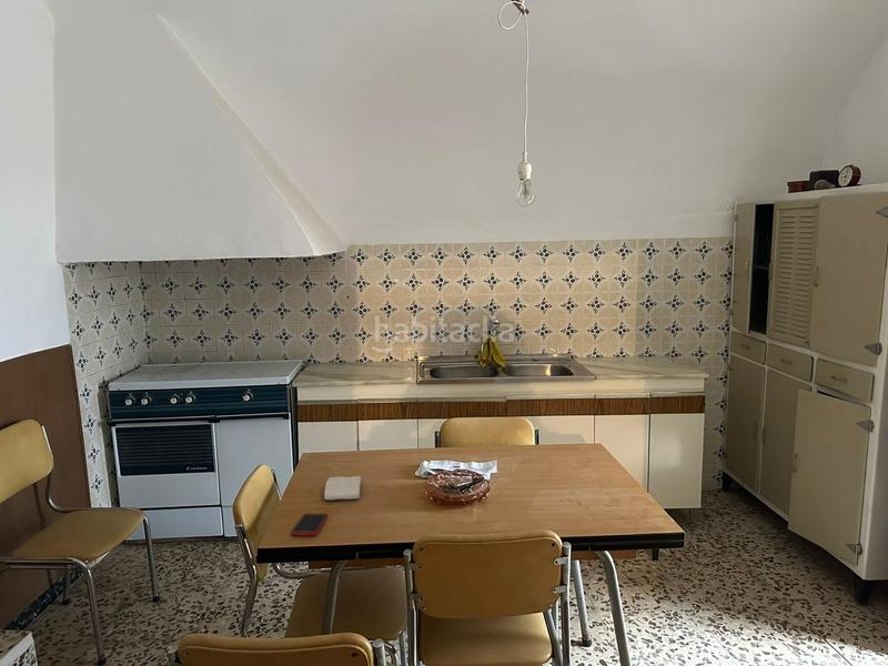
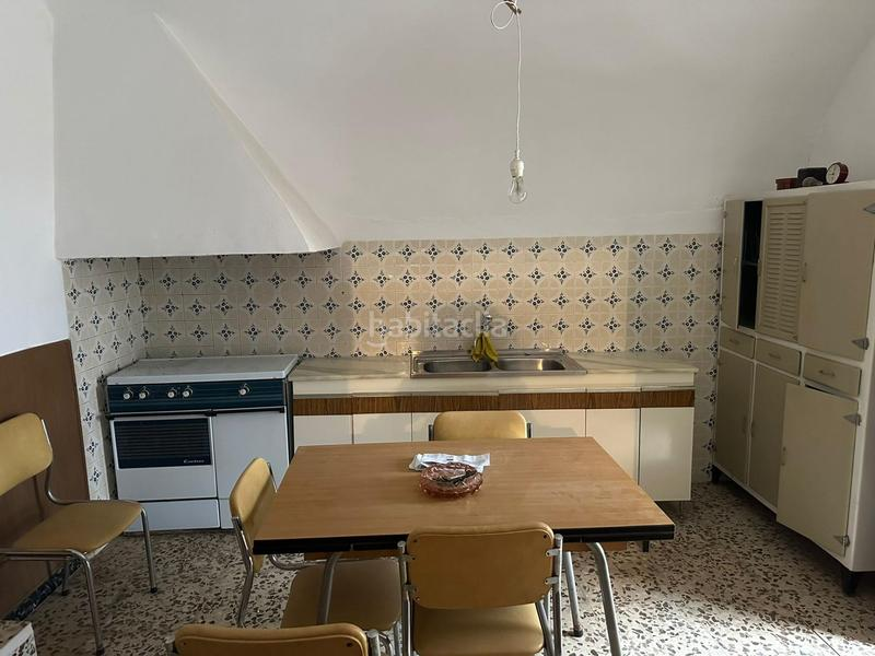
- washcloth [323,475,362,501]
- cell phone [290,513,329,537]
